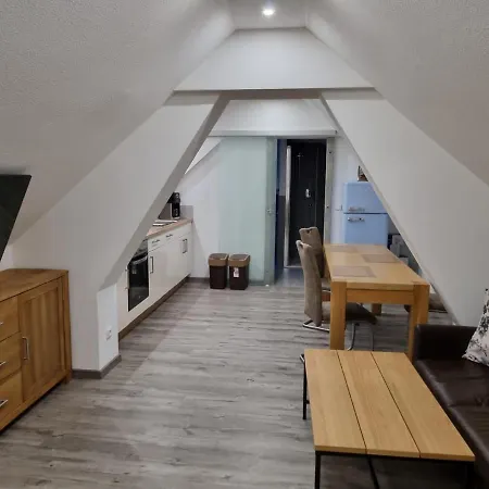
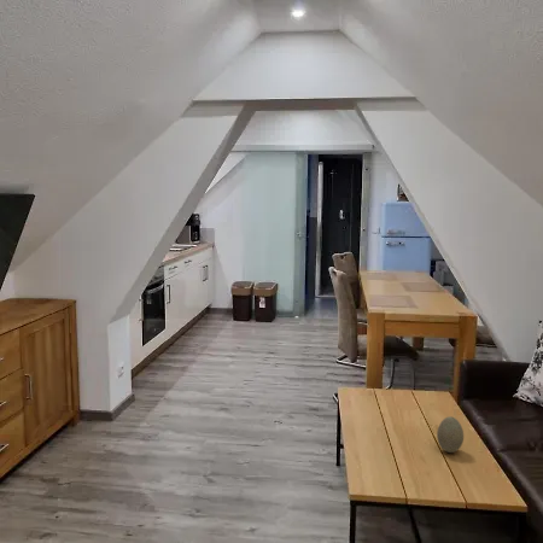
+ decorative egg [436,415,465,454]
